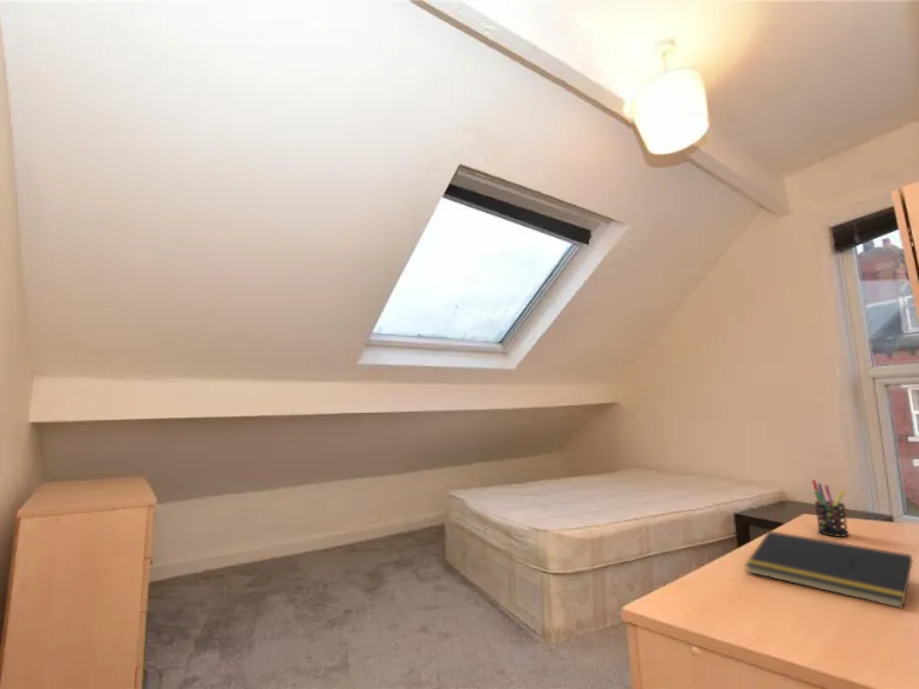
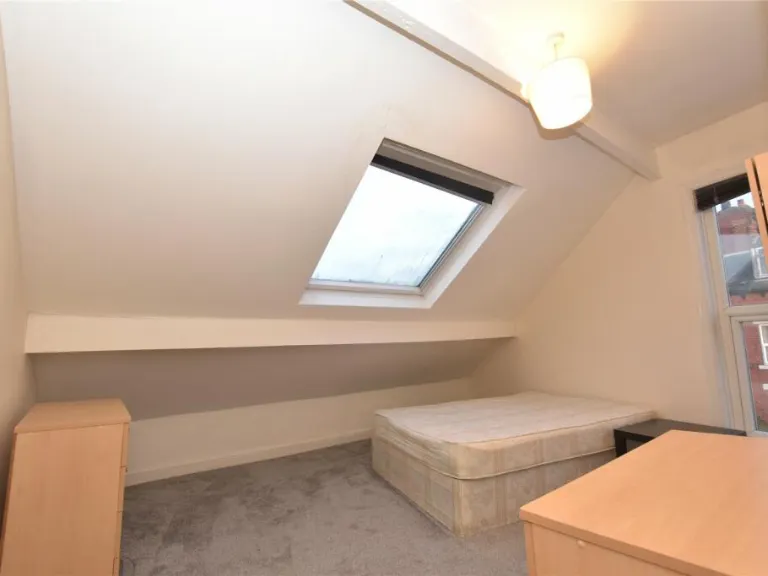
- pen holder [811,478,850,538]
- notepad [744,530,913,610]
